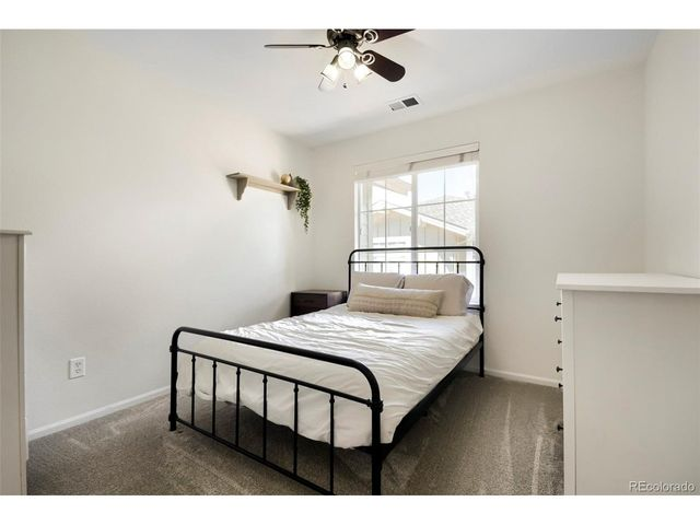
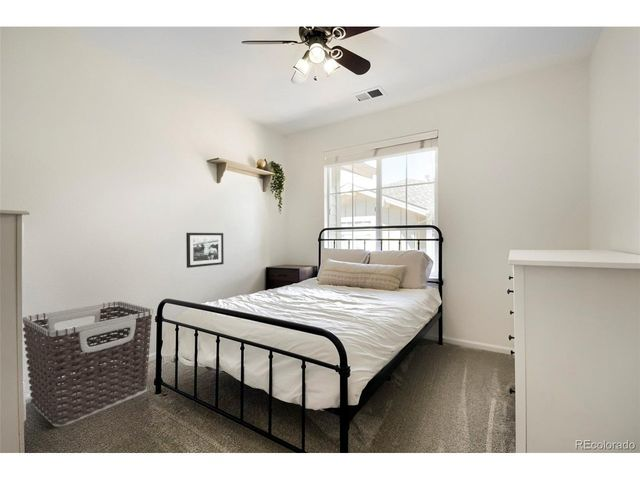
+ picture frame [185,232,225,269]
+ clothes hamper [22,300,154,428]
